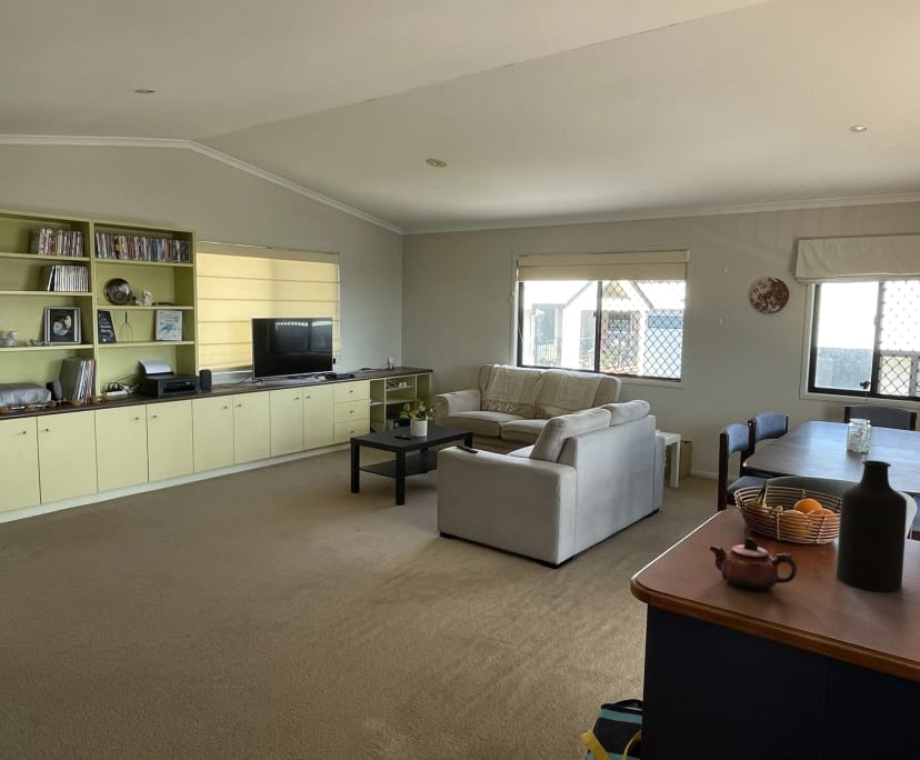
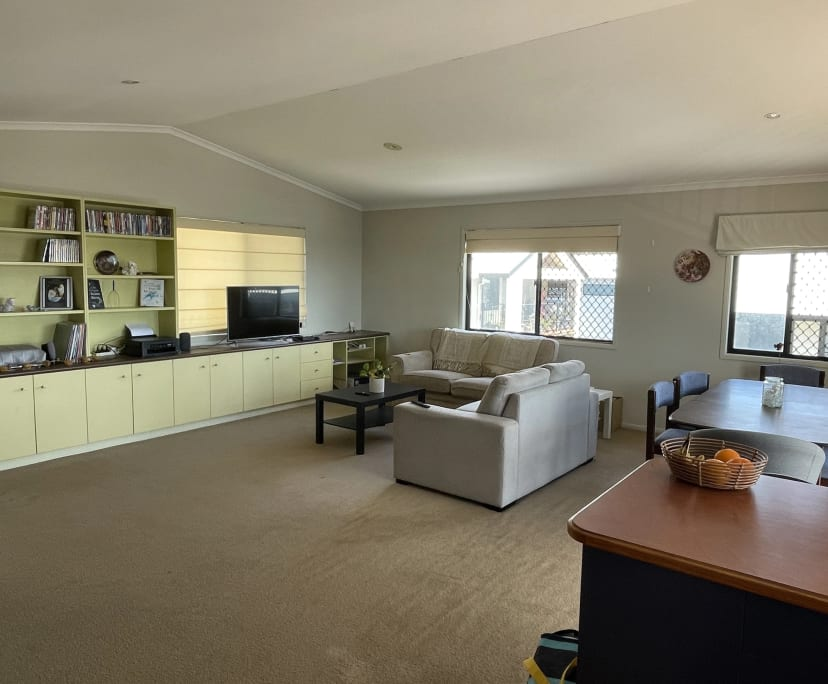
- bottle [836,459,908,592]
- teapot [709,537,798,592]
